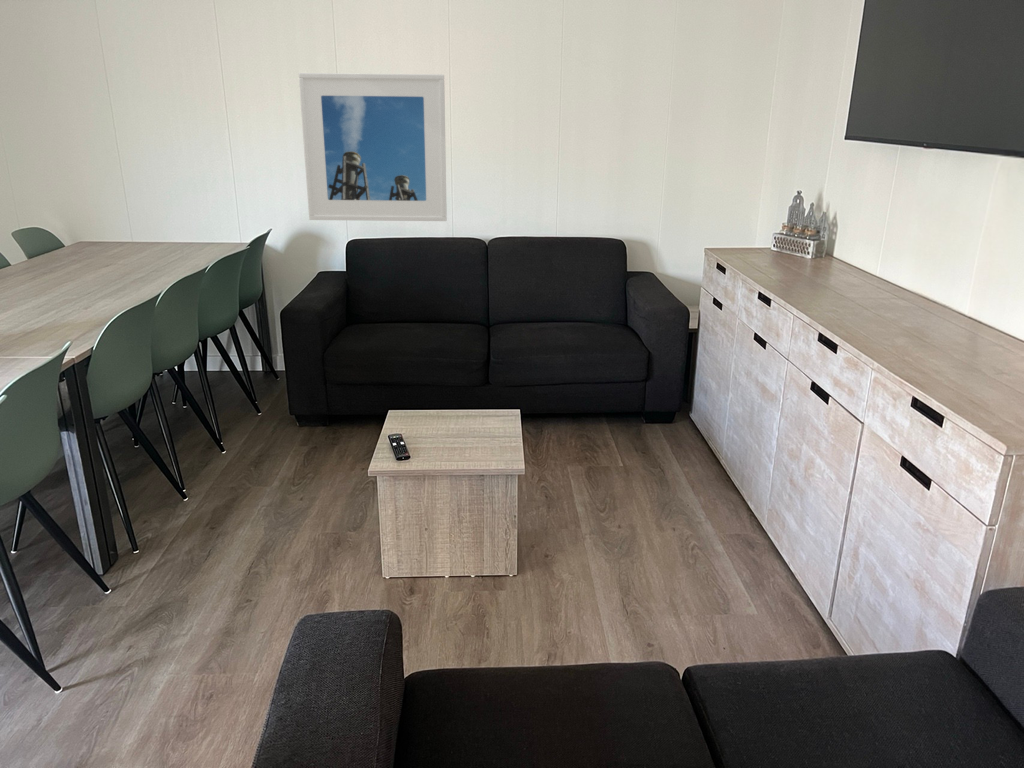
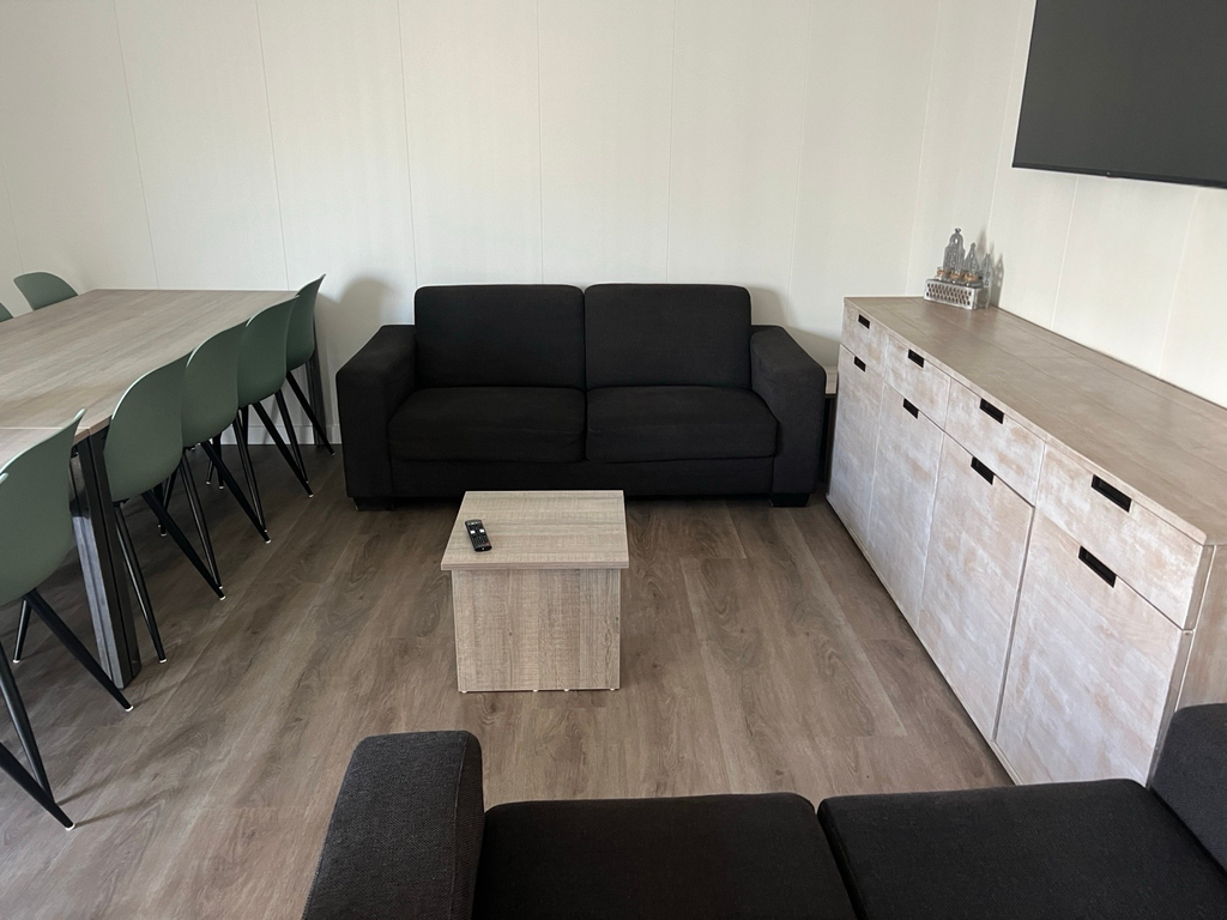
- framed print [298,72,448,222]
